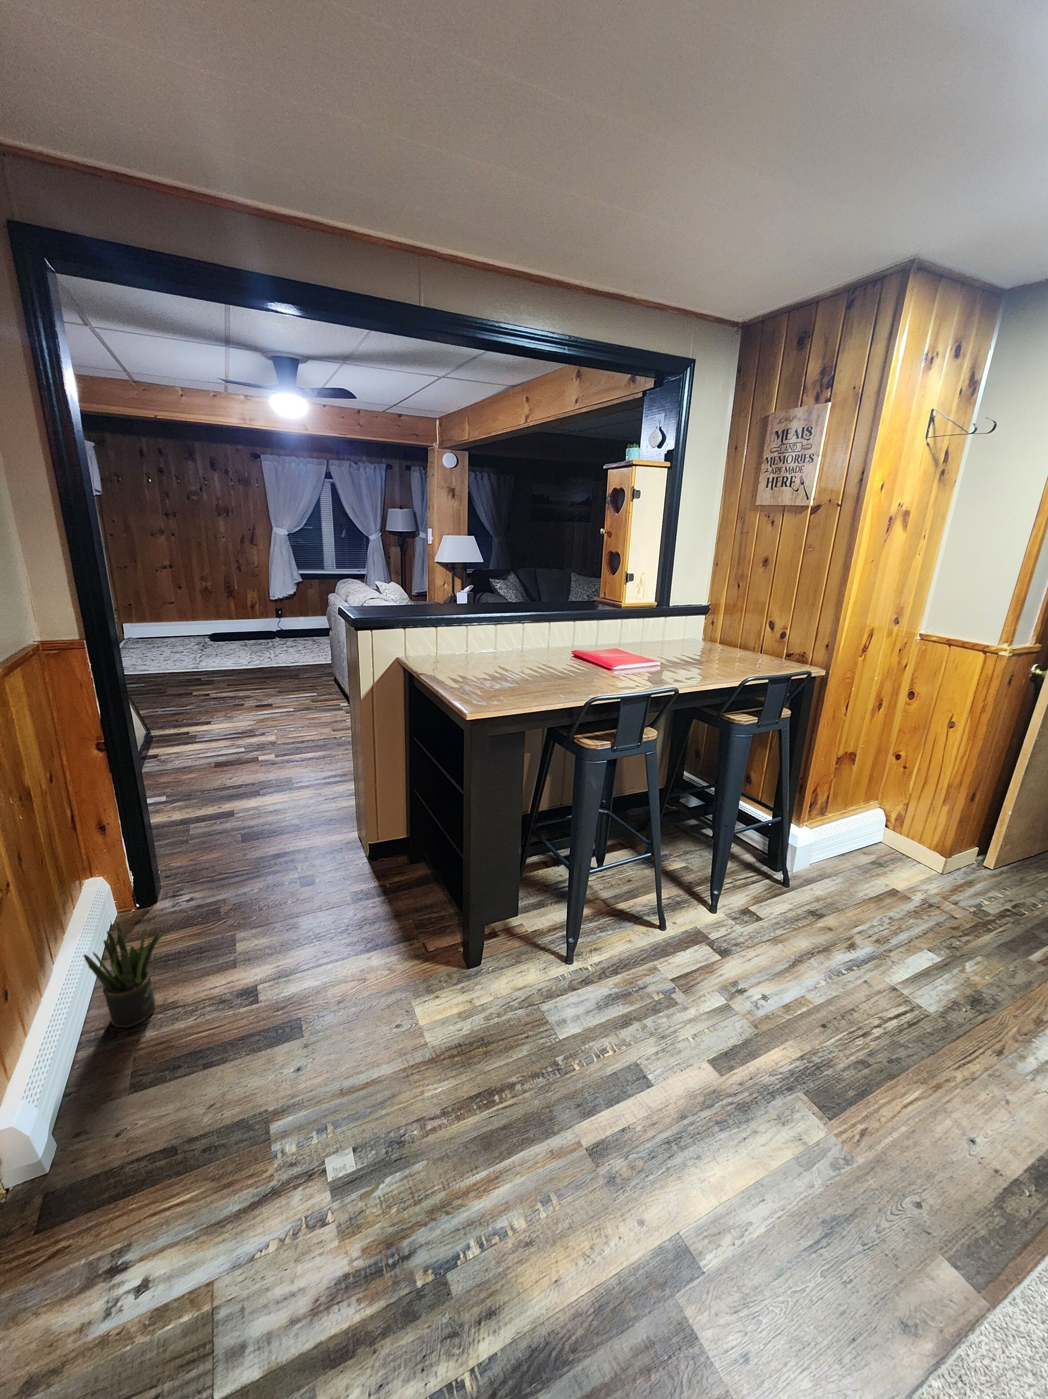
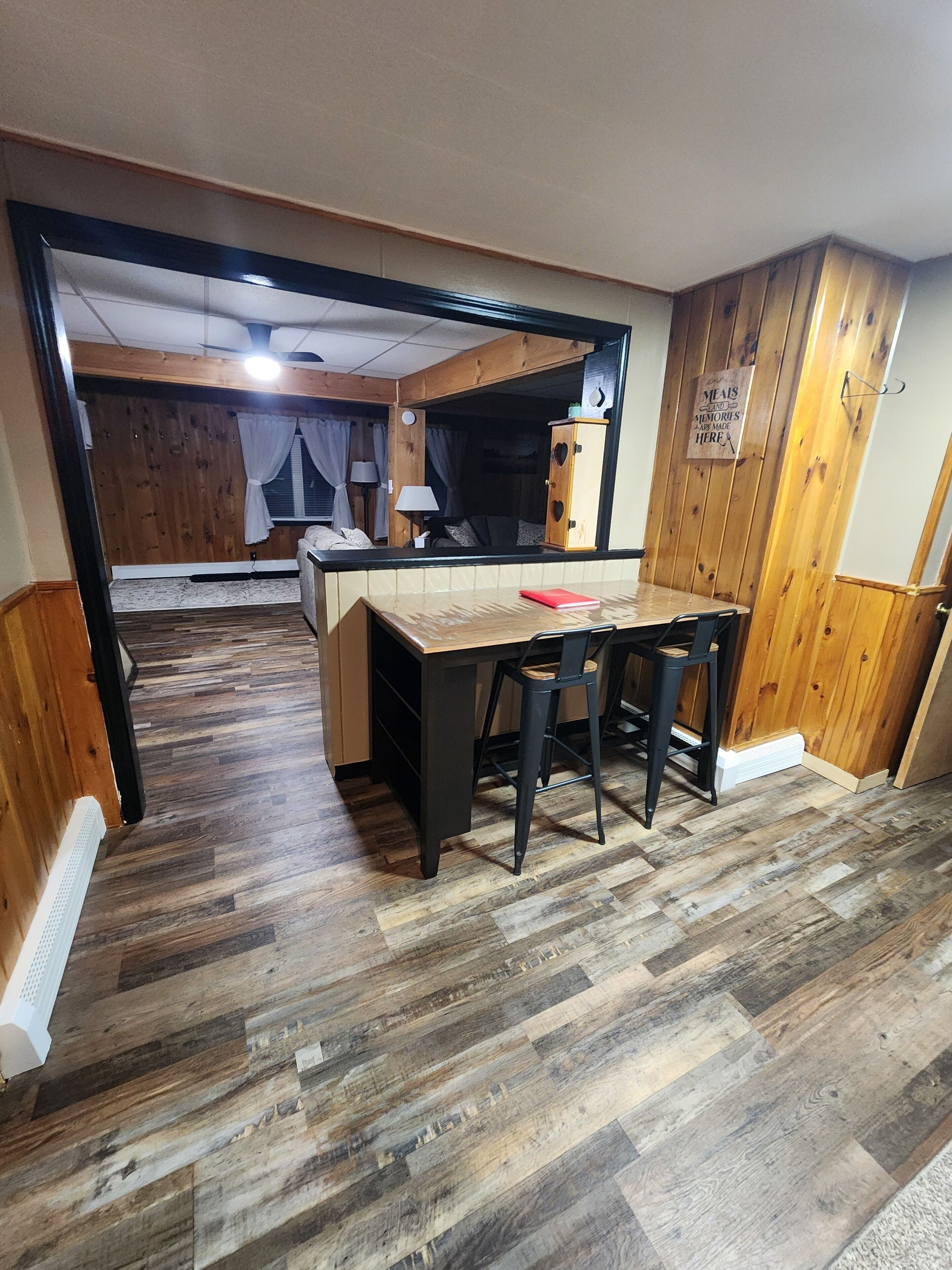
- potted plant [83,920,168,1028]
